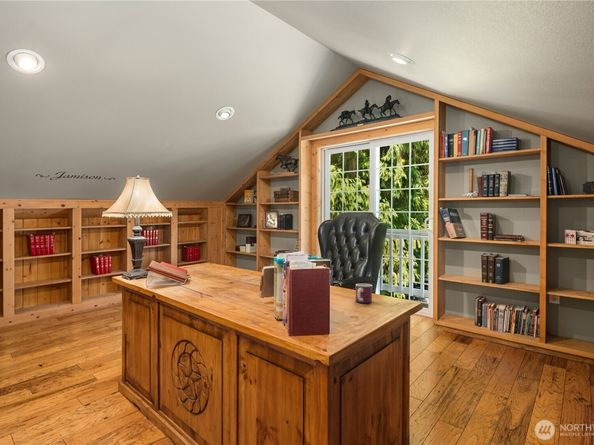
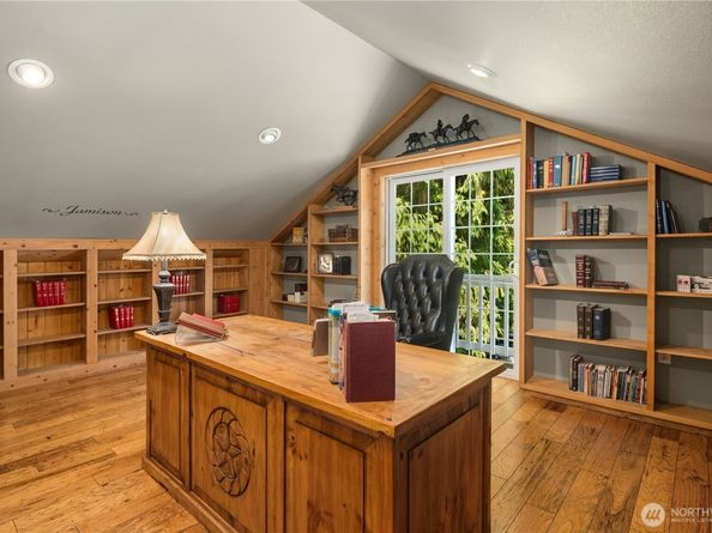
- mug [354,283,373,304]
